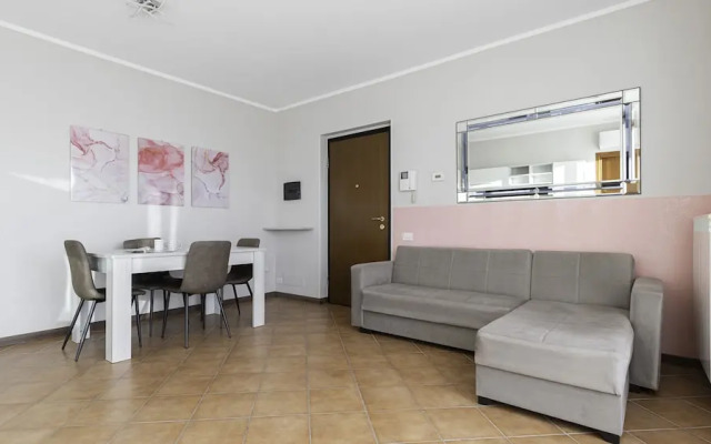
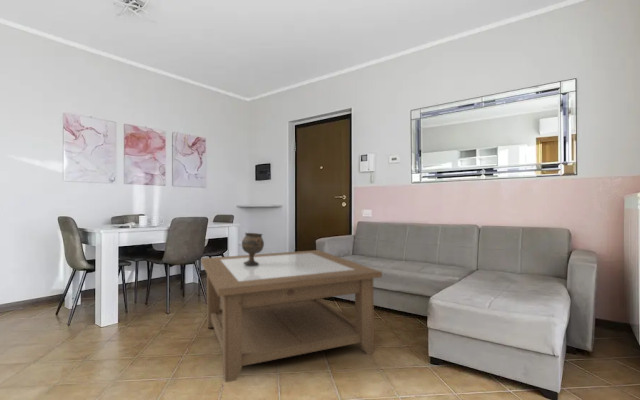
+ coffee table [200,249,383,383]
+ goblet [241,232,265,265]
